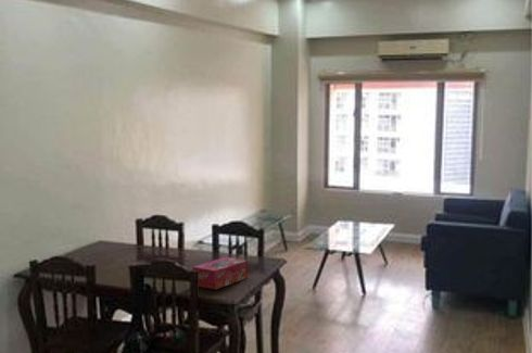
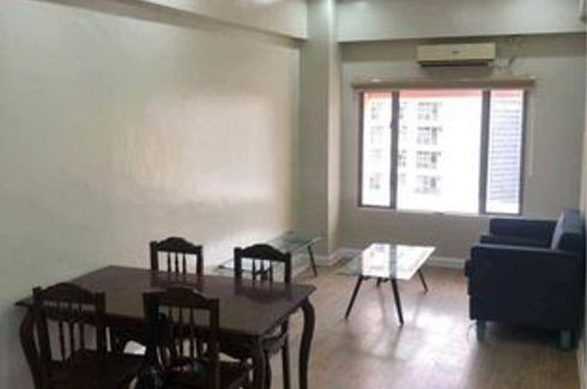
- tissue box [192,256,249,291]
